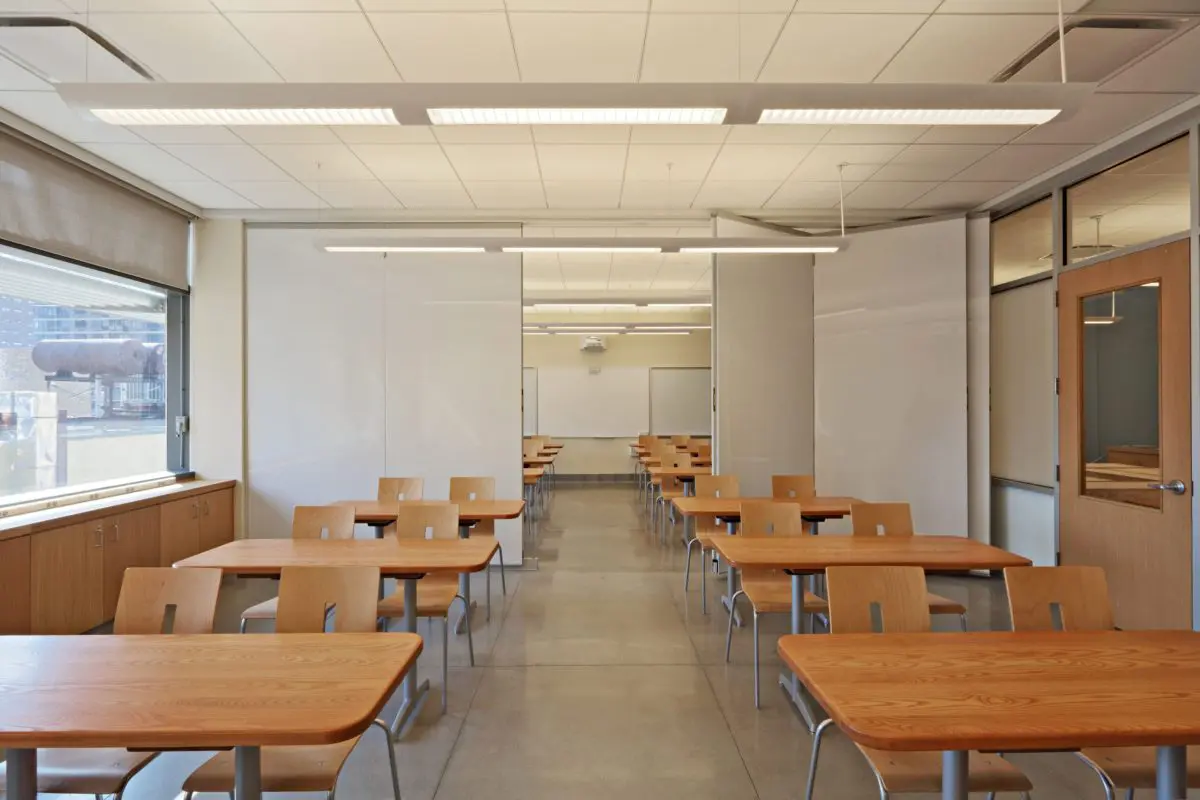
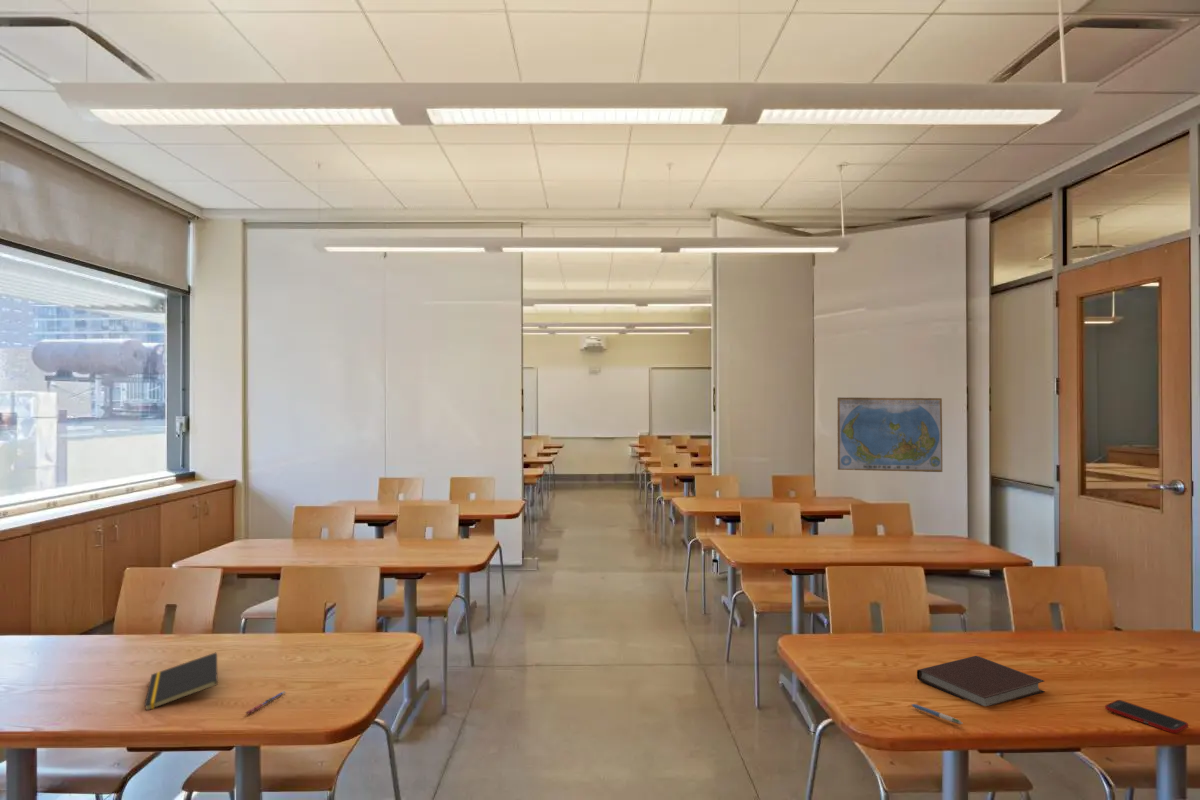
+ pen [245,690,286,716]
+ world map [836,396,943,473]
+ notebook [916,655,1046,707]
+ cell phone [1104,699,1189,734]
+ pen [910,703,964,726]
+ notepad [143,652,219,712]
